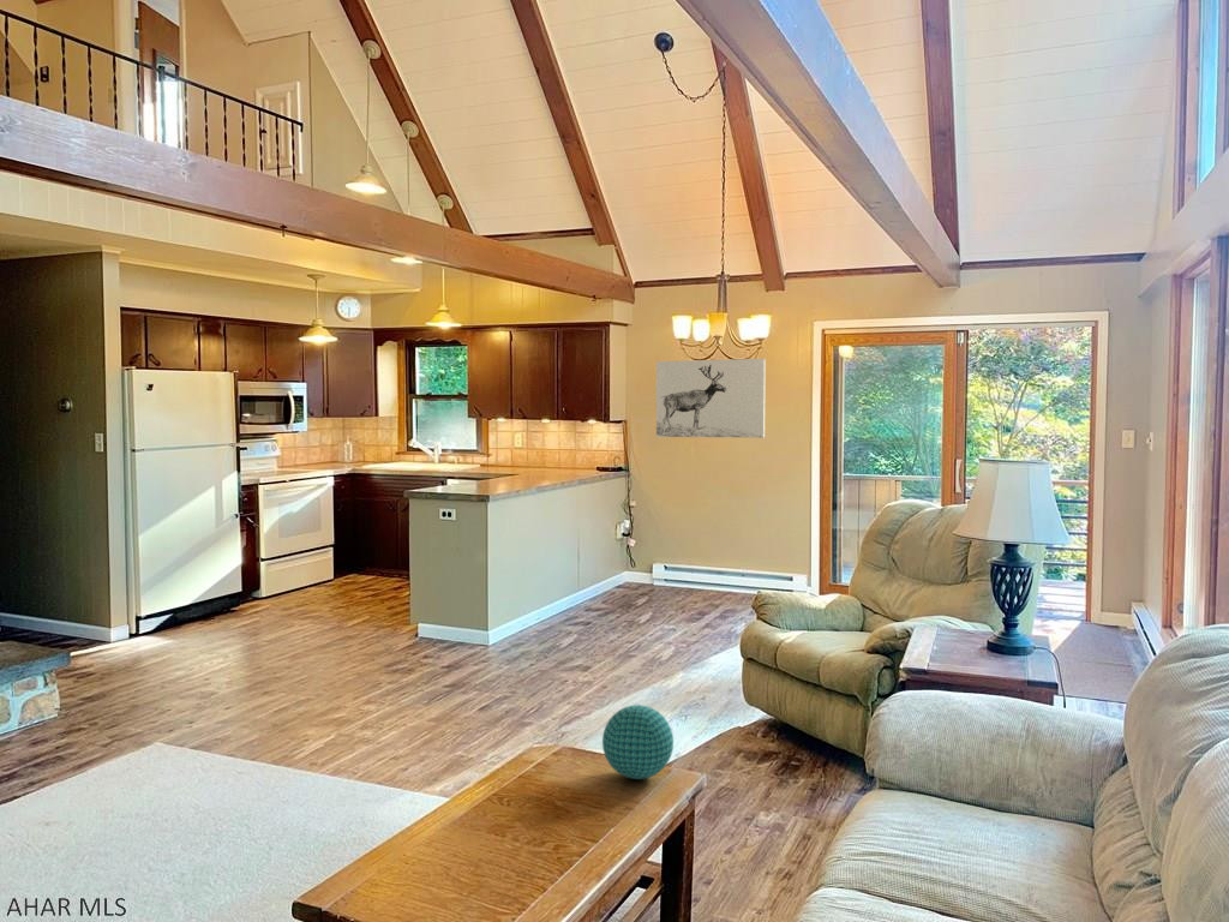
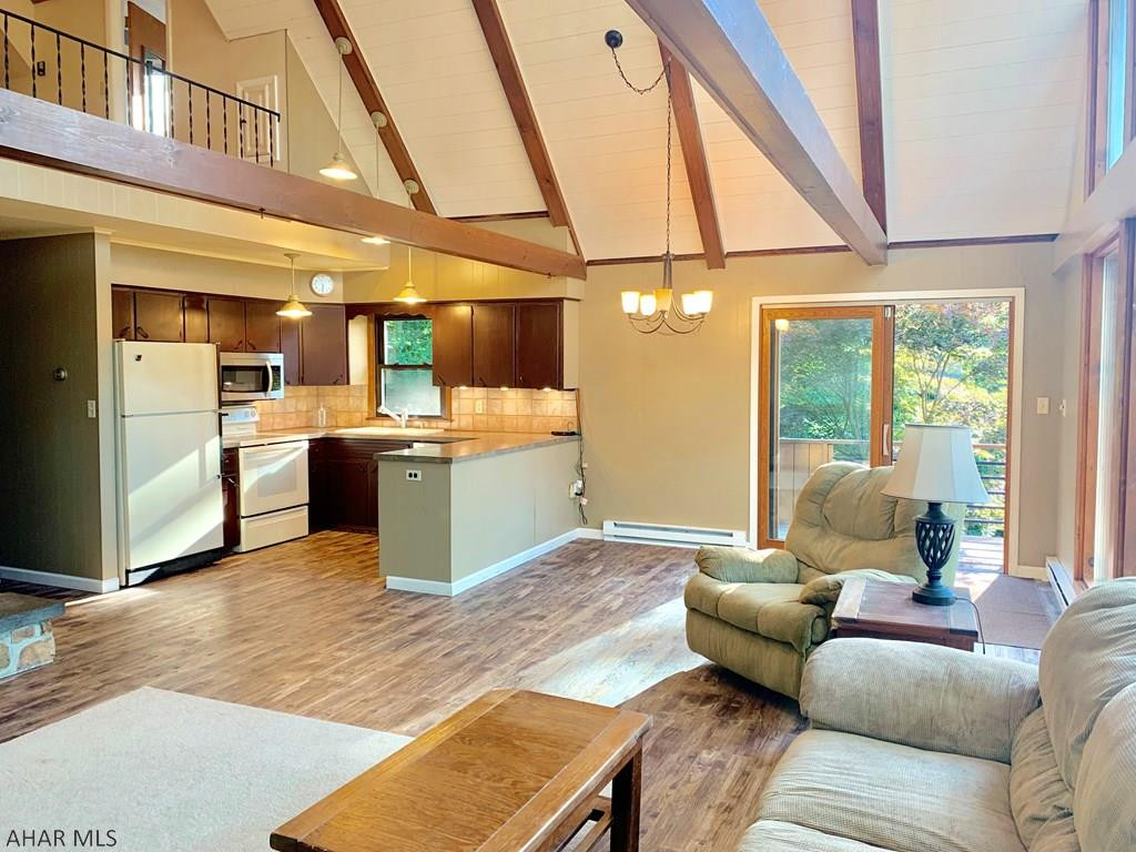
- decorative ball [601,704,675,780]
- wall art [655,358,767,439]
